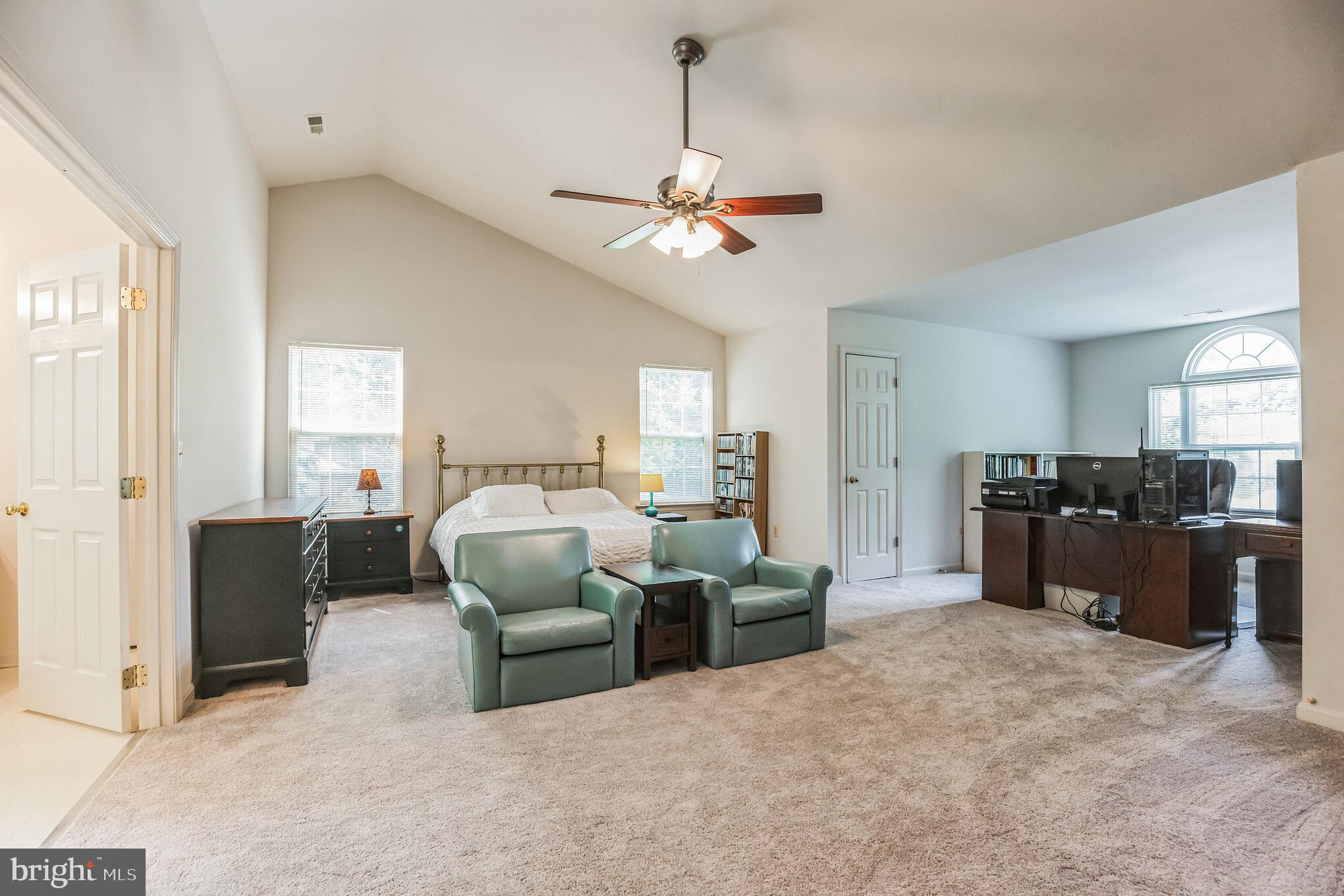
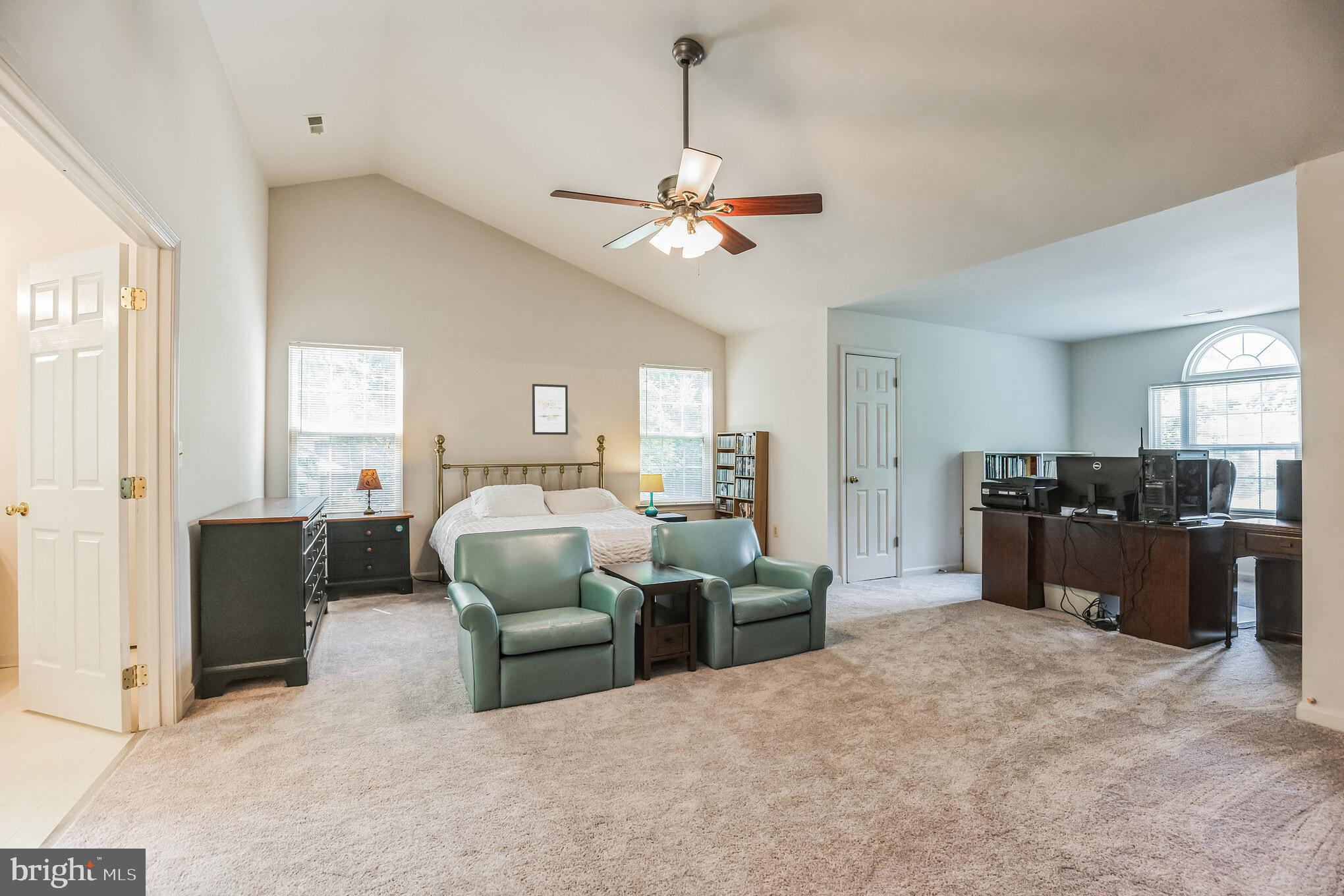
+ wall art [532,383,569,435]
